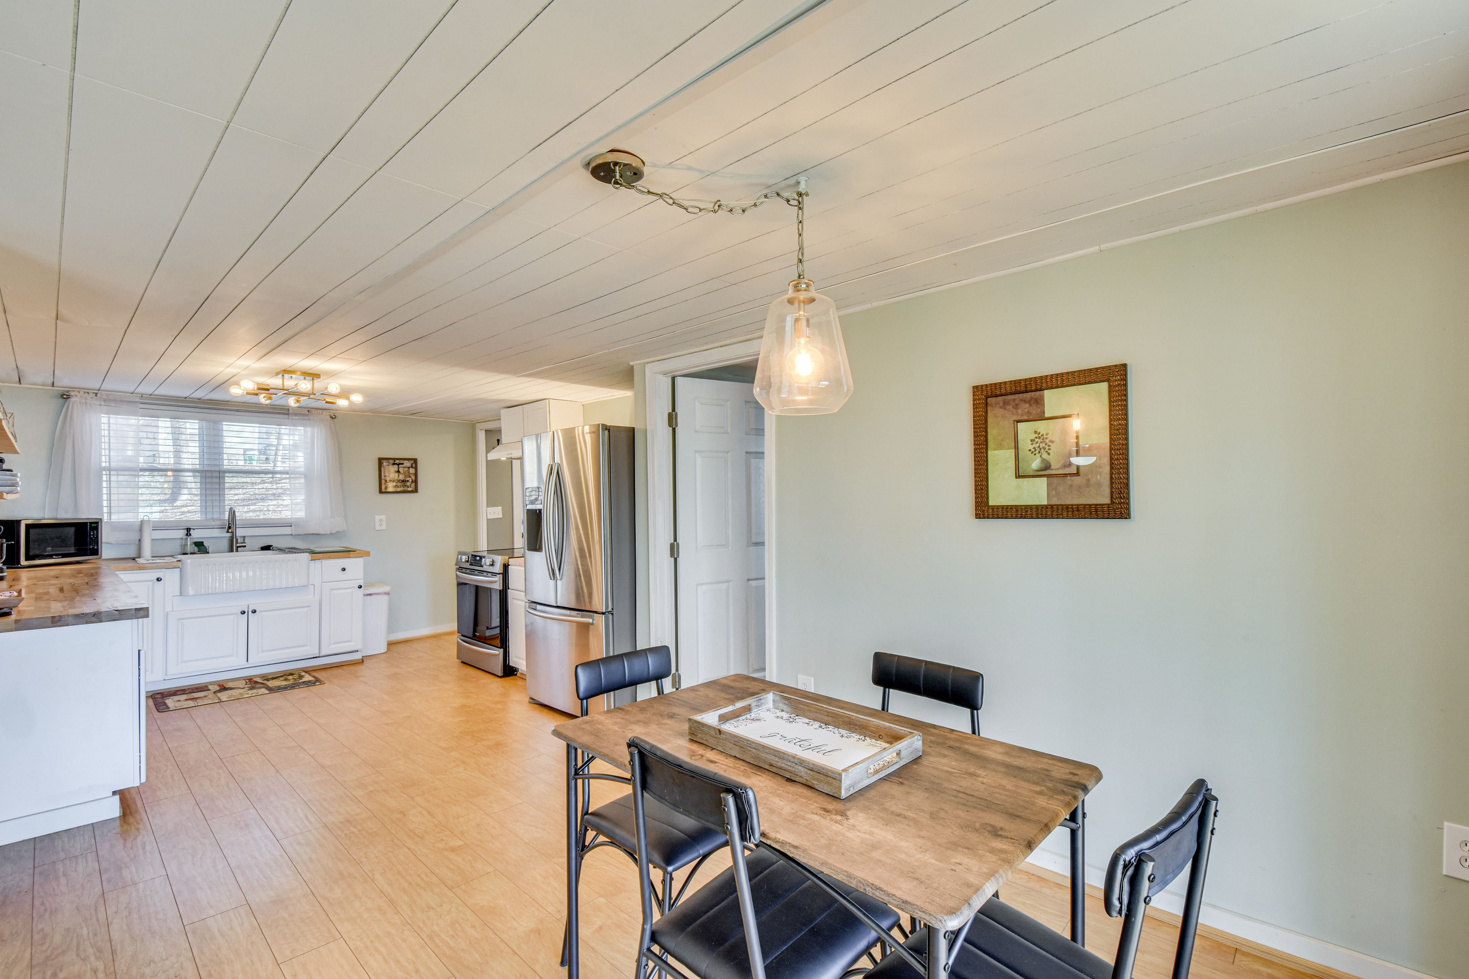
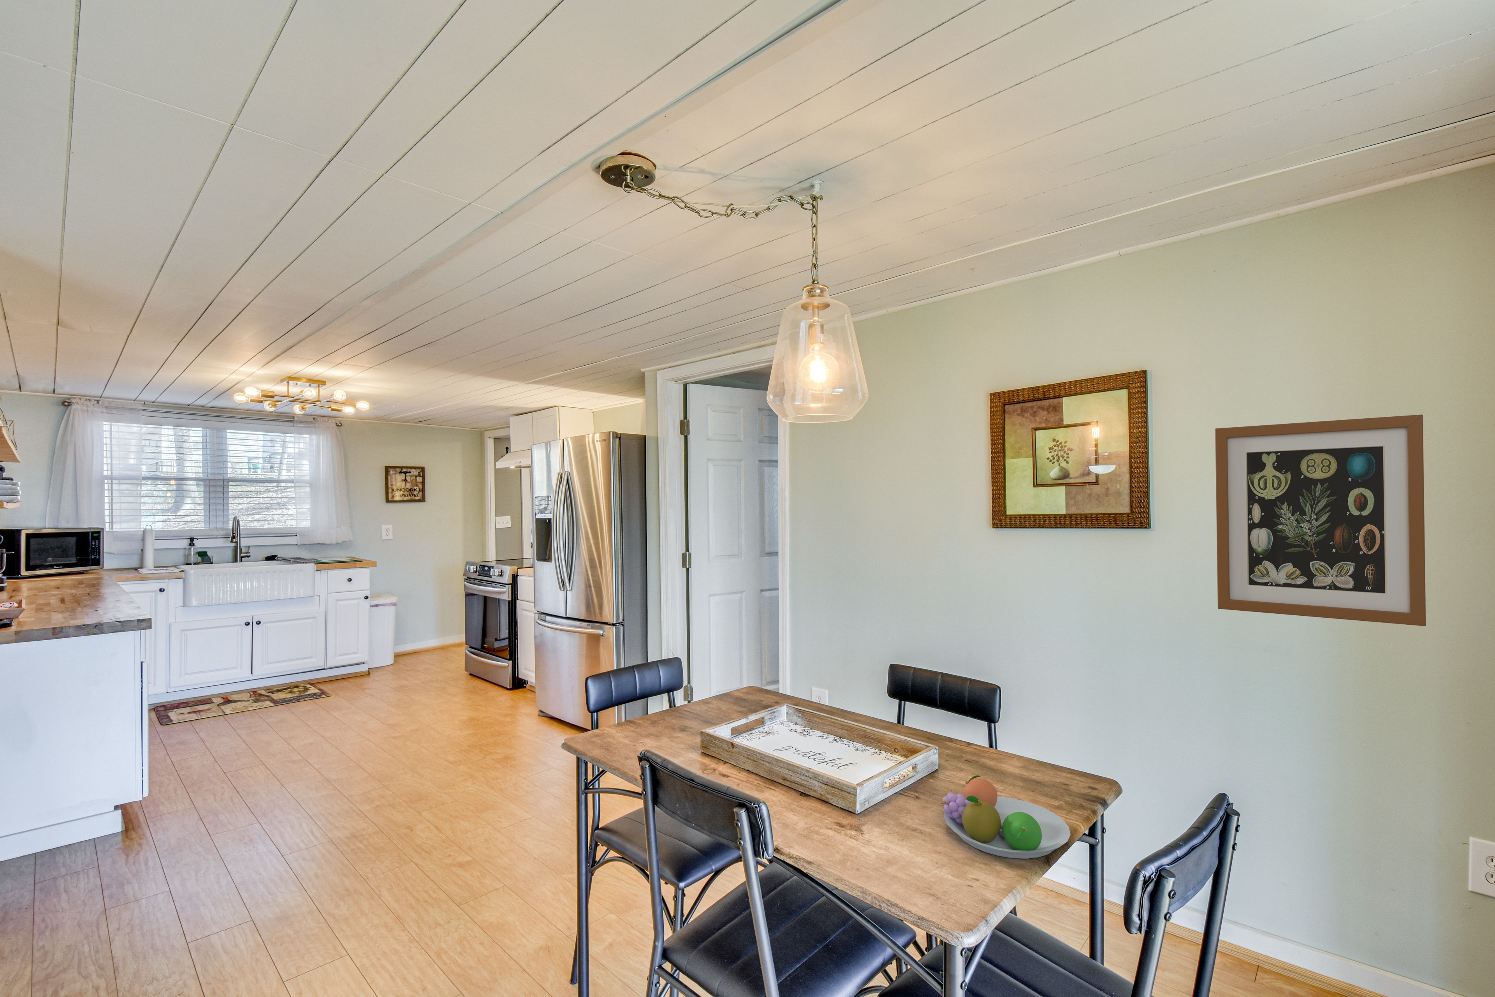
+ fruit bowl [942,774,1071,859]
+ wall art [1215,414,1426,626]
